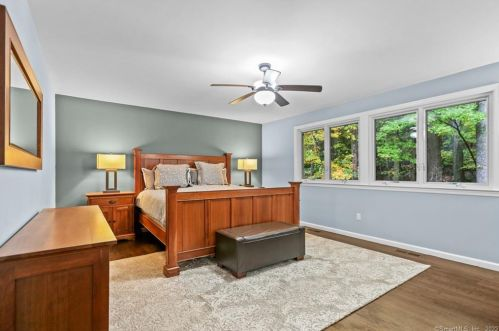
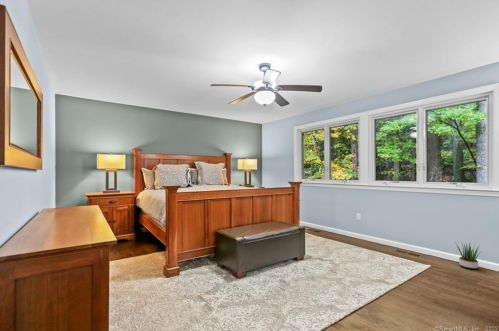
+ potted plant [454,240,484,270]
